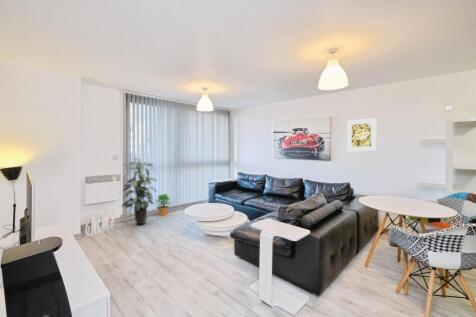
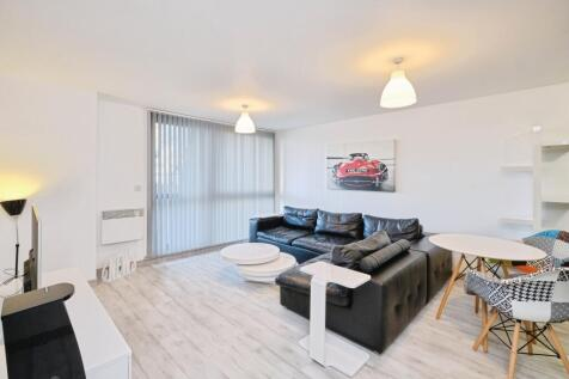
- indoor plant [121,158,158,226]
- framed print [346,117,377,152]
- potted plant [154,193,172,217]
